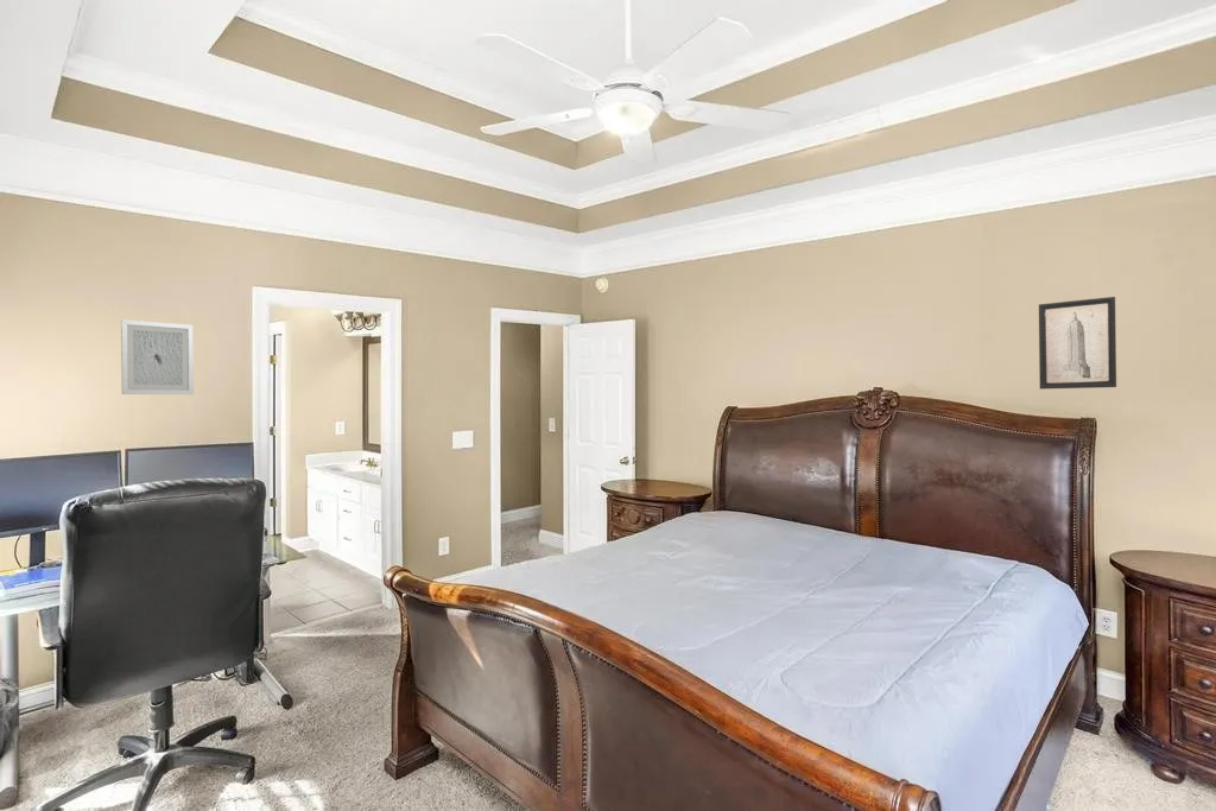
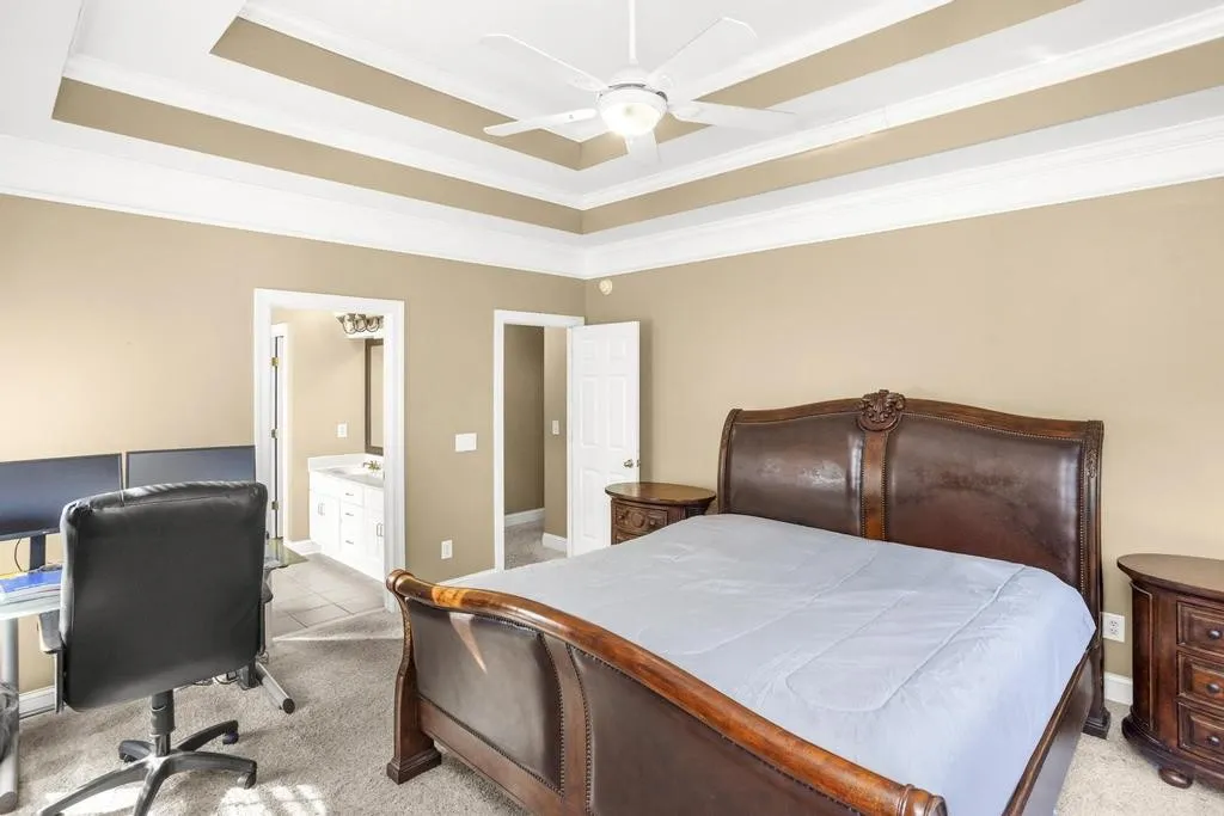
- wall art [120,318,195,395]
- wall art [1038,296,1117,391]
